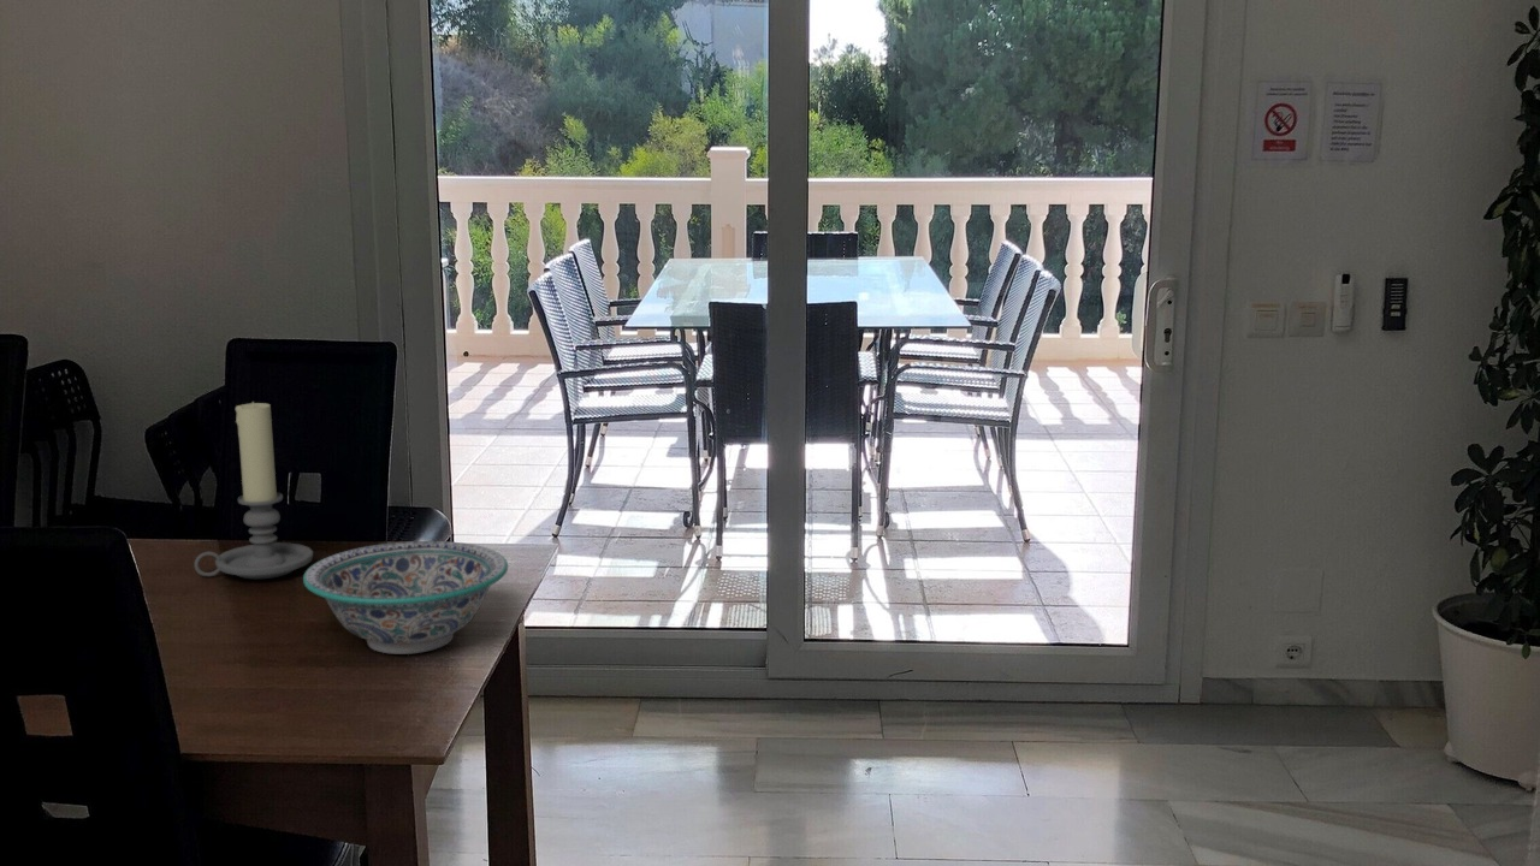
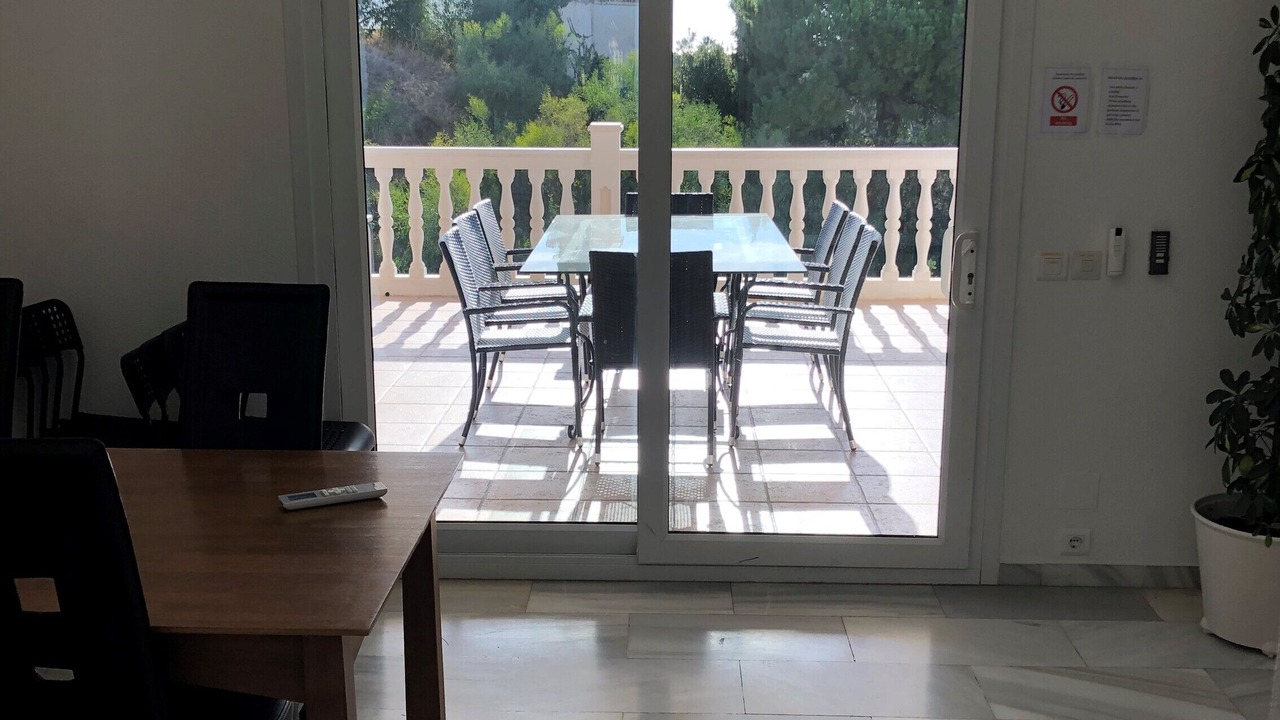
- decorative bowl [302,540,509,656]
- candle holder [194,401,314,580]
